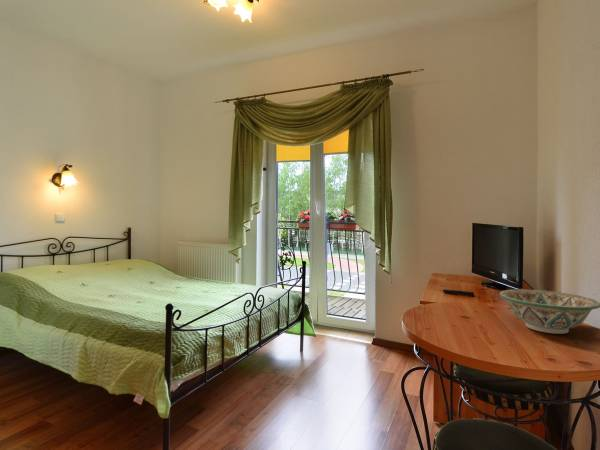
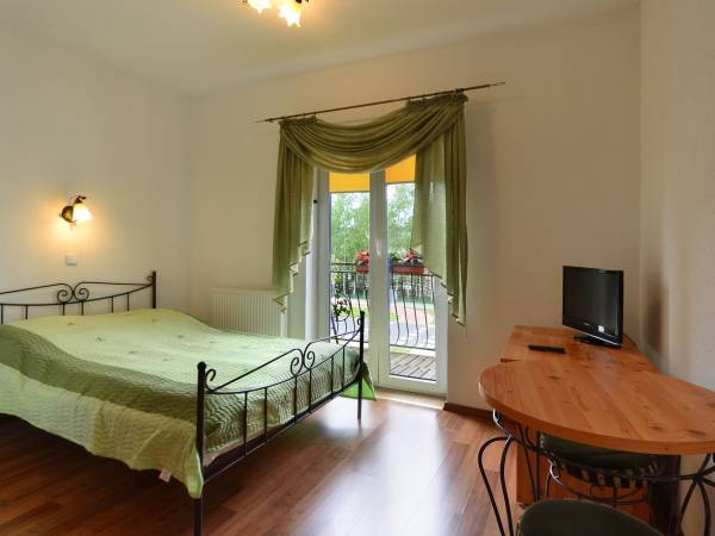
- decorative bowl [499,288,600,335]
